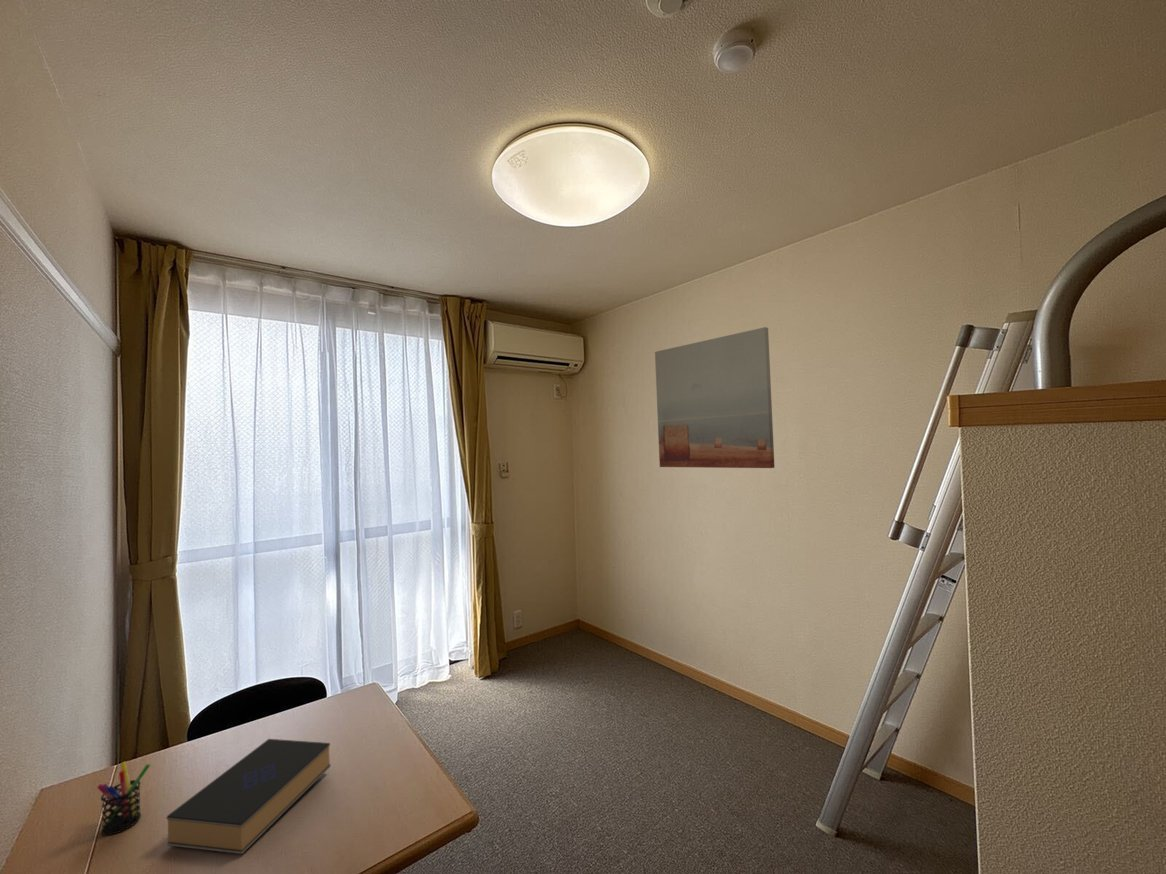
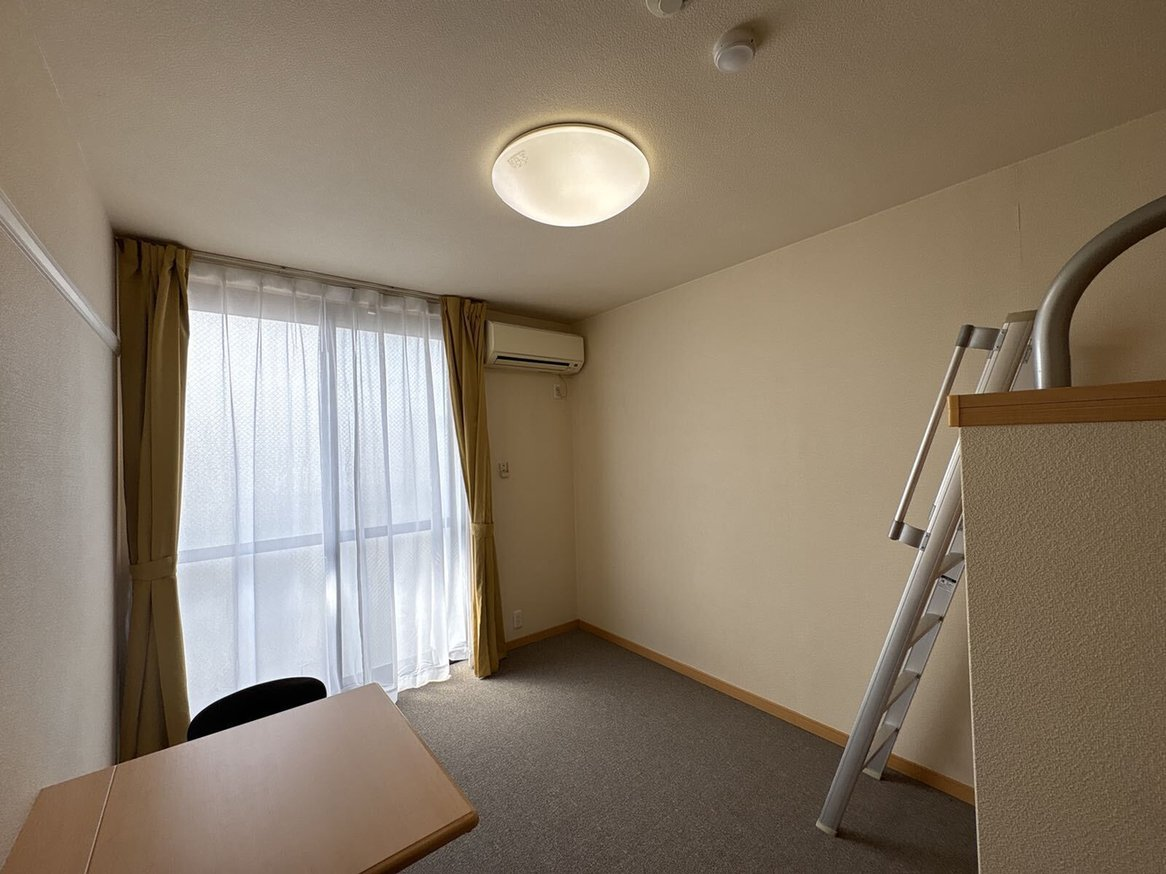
- wall art [654,326,776,469]
- pen holder [97,761,151,836]
- book [165,738,332,855]
